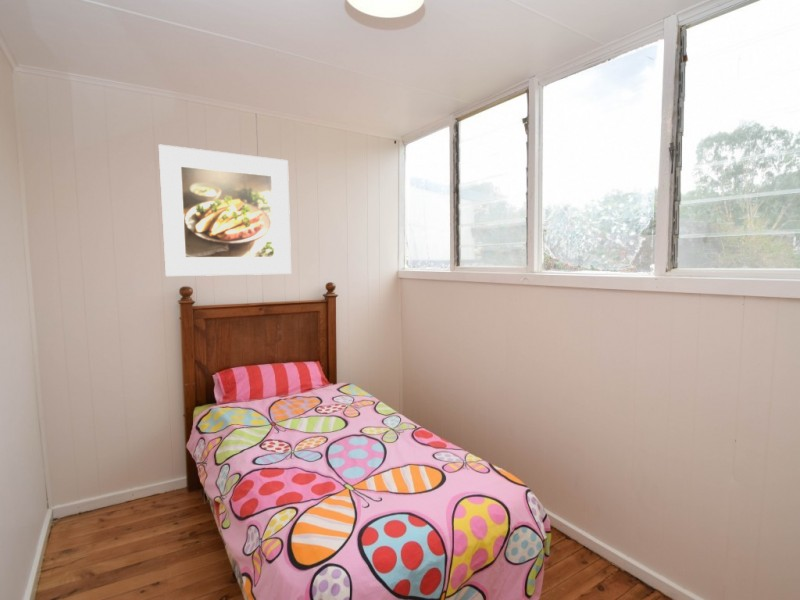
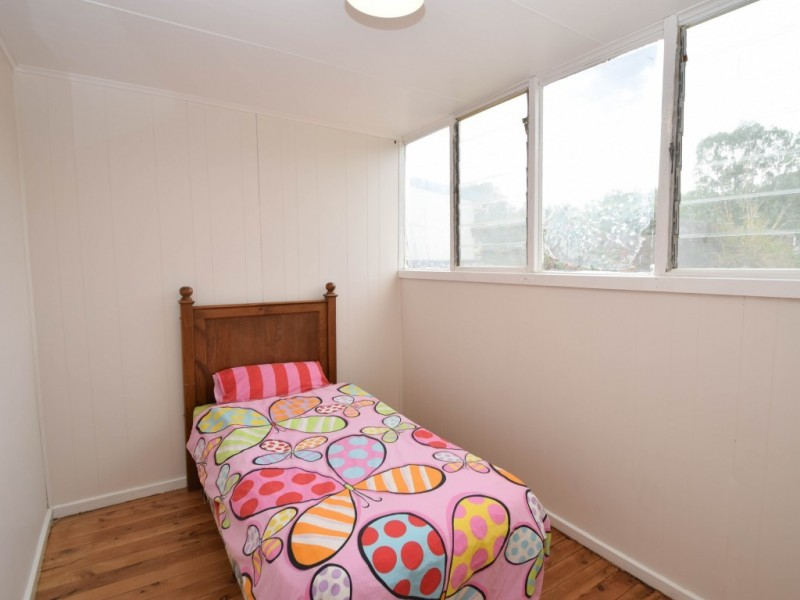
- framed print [157,143,292,277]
